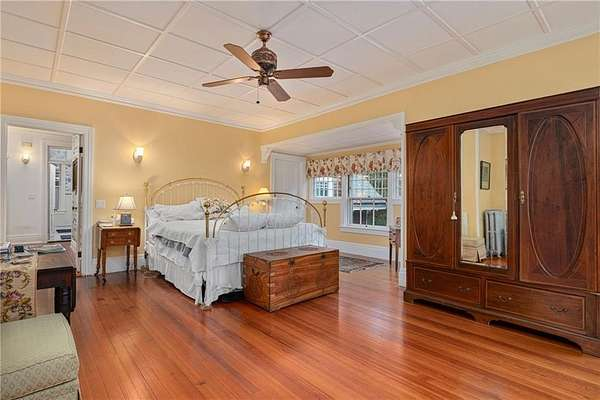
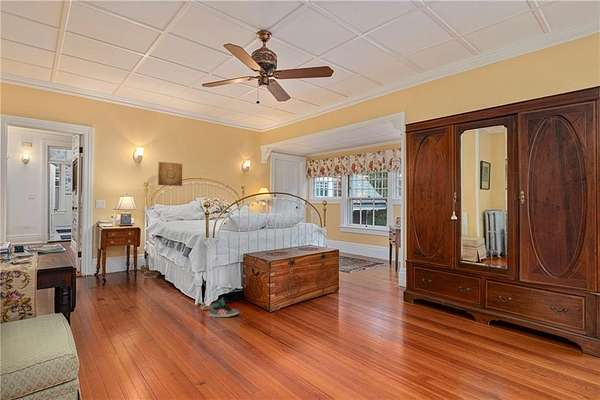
+ sneaker [209,297,240,318]
+ wall art [157,161,183,187]
